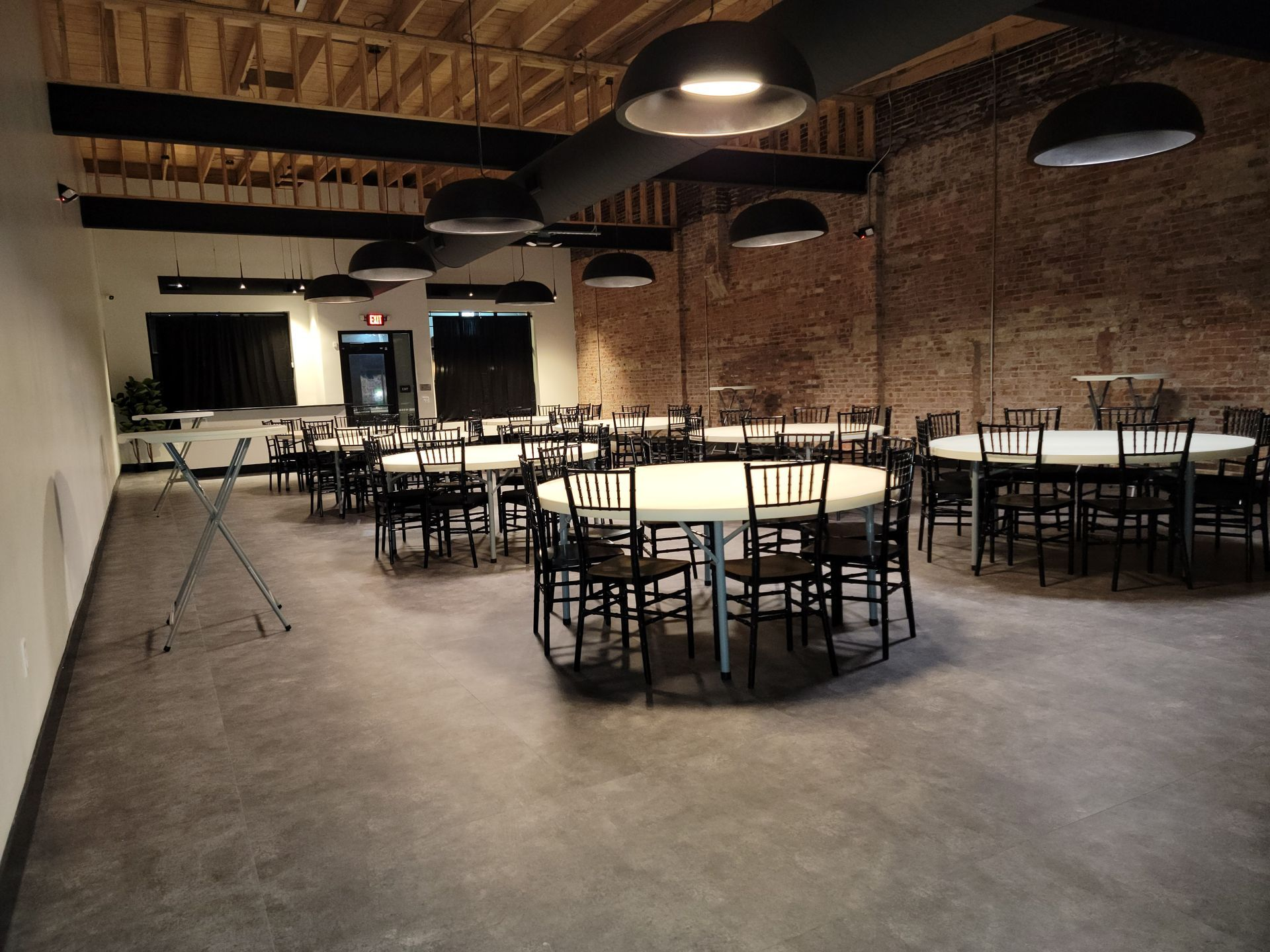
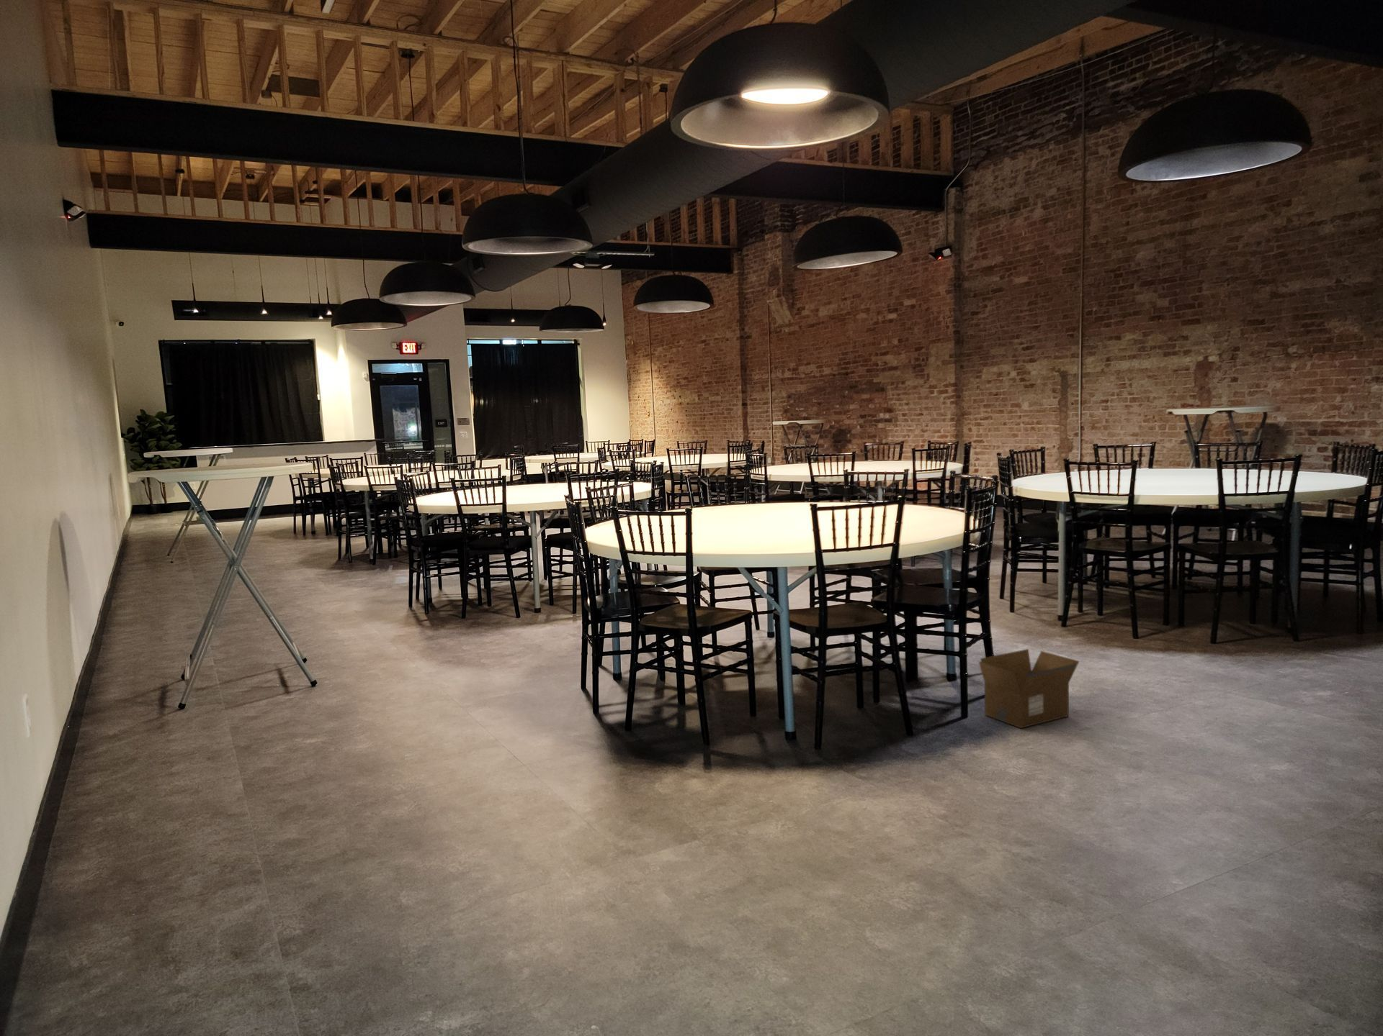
+ cardboard box [978,649,1080,729]
